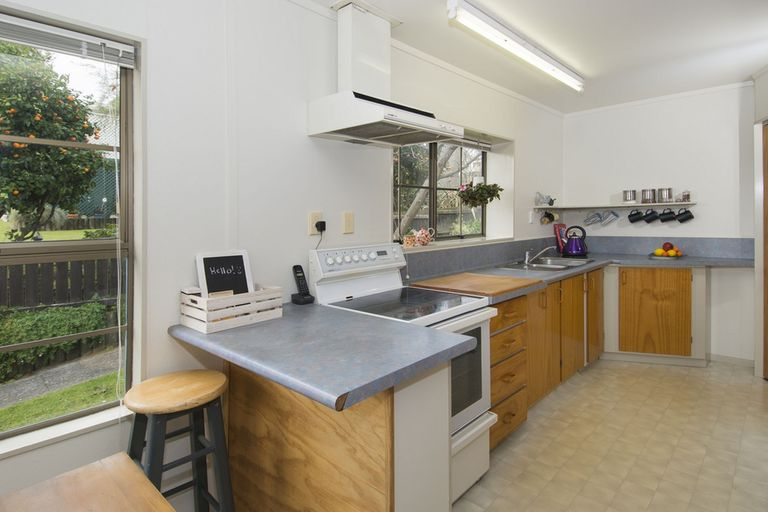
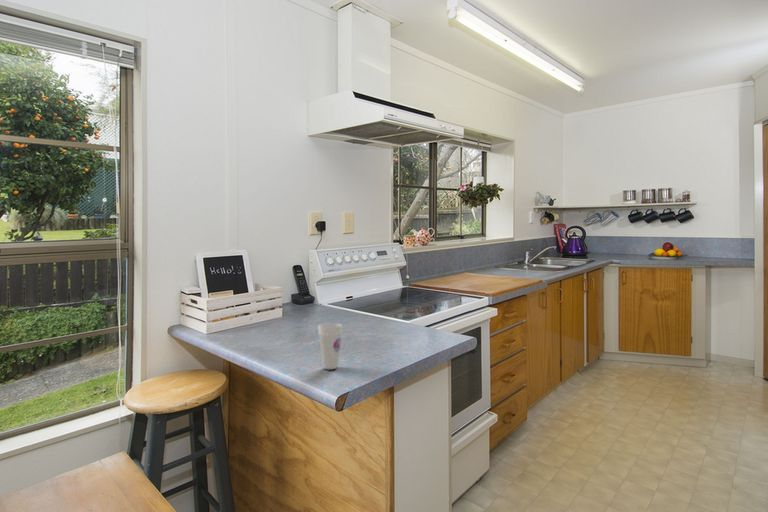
+ cup [317,322,343,370]
